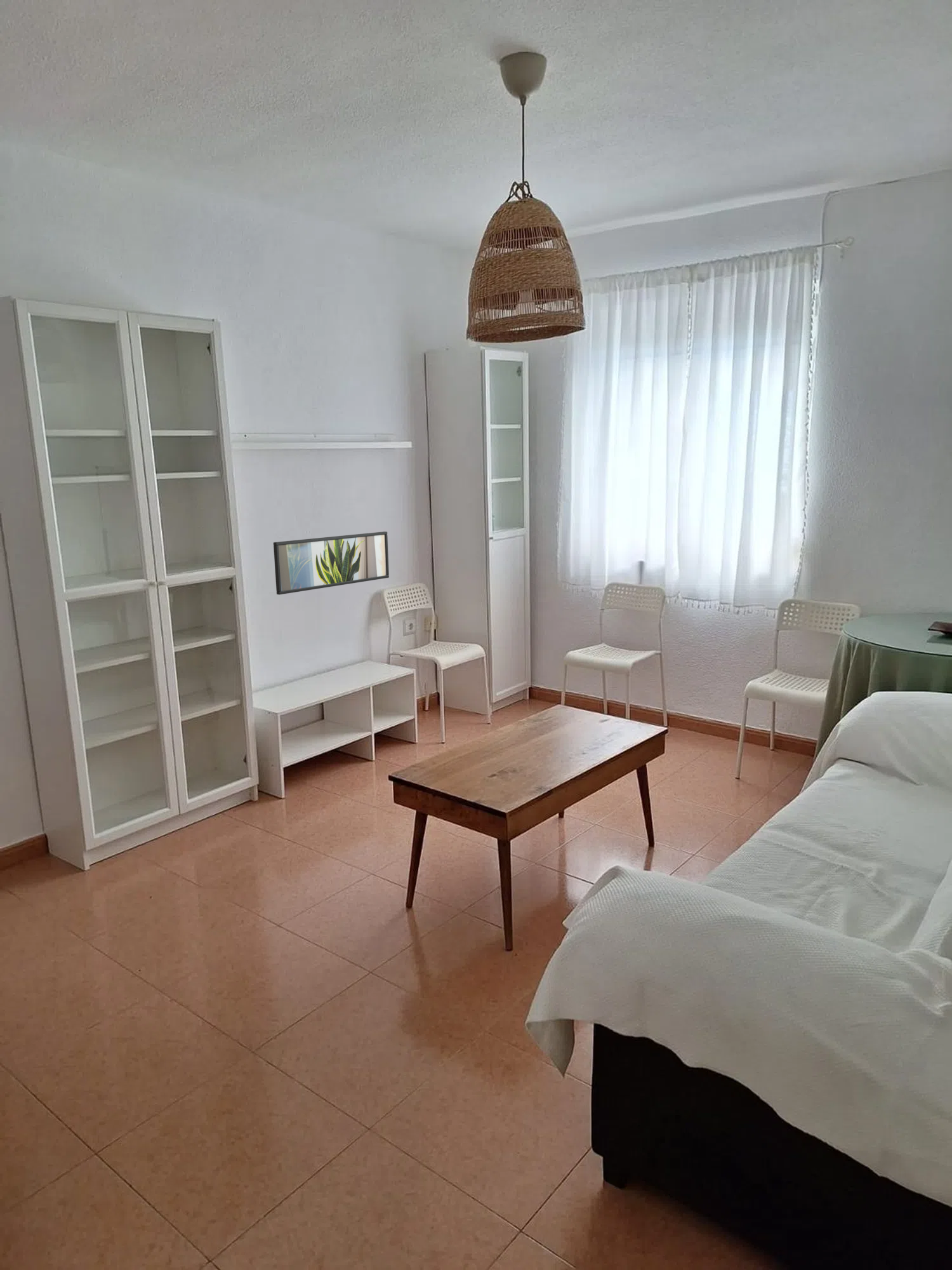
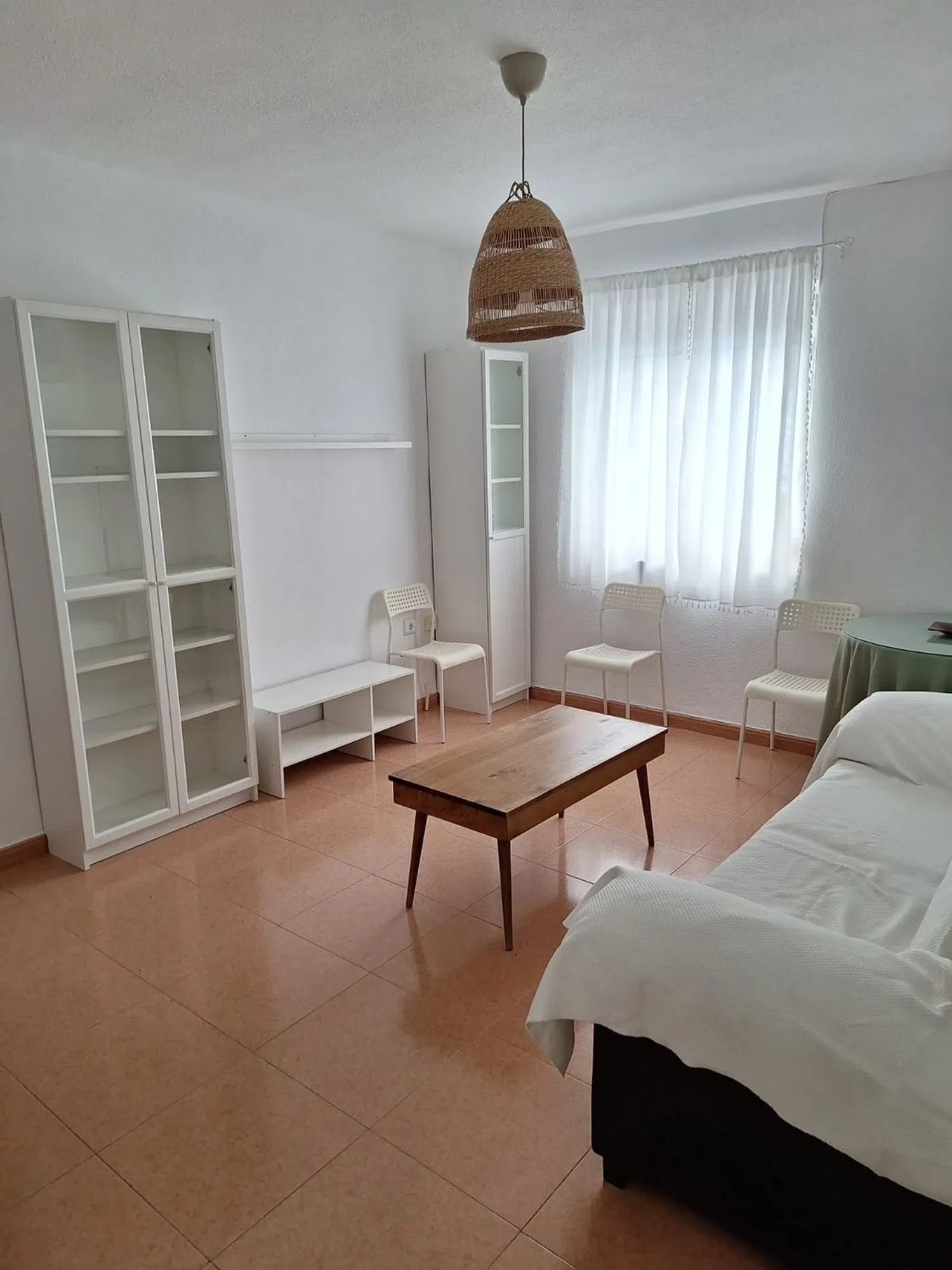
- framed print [273,531,390,595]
